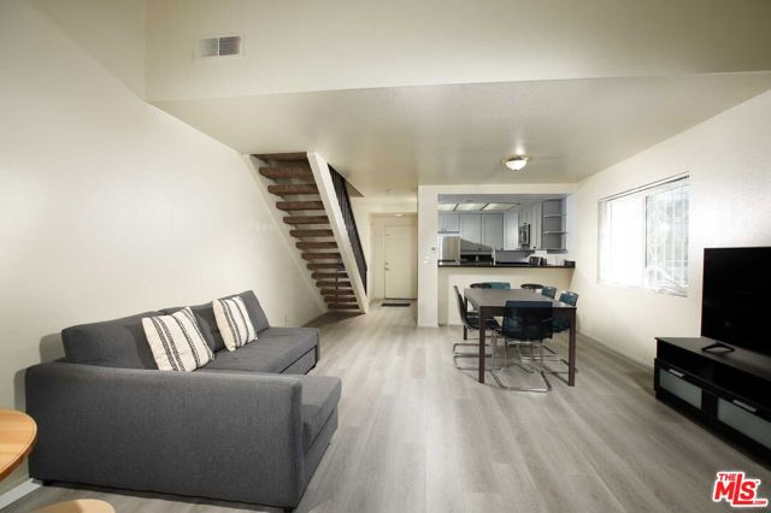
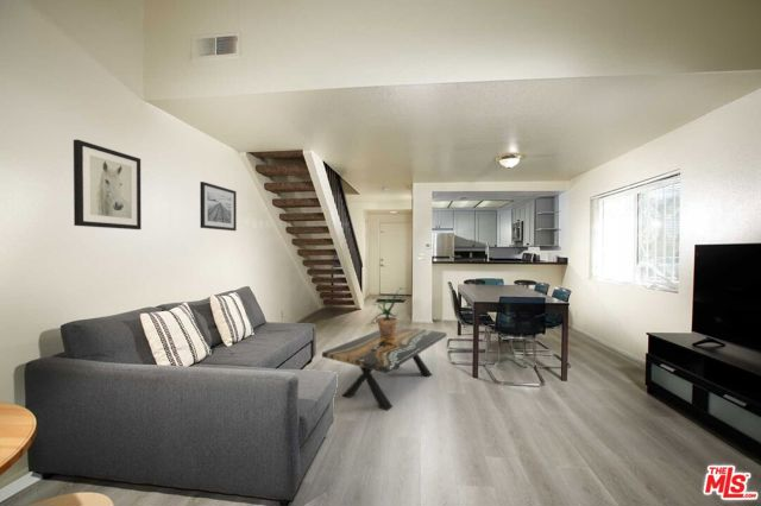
+ potted plant [365,286,410,337]
+ coffee table [321,324,448,412]
+ wall art [73,139,143,230]
+ wall art [199,181,238,232]
